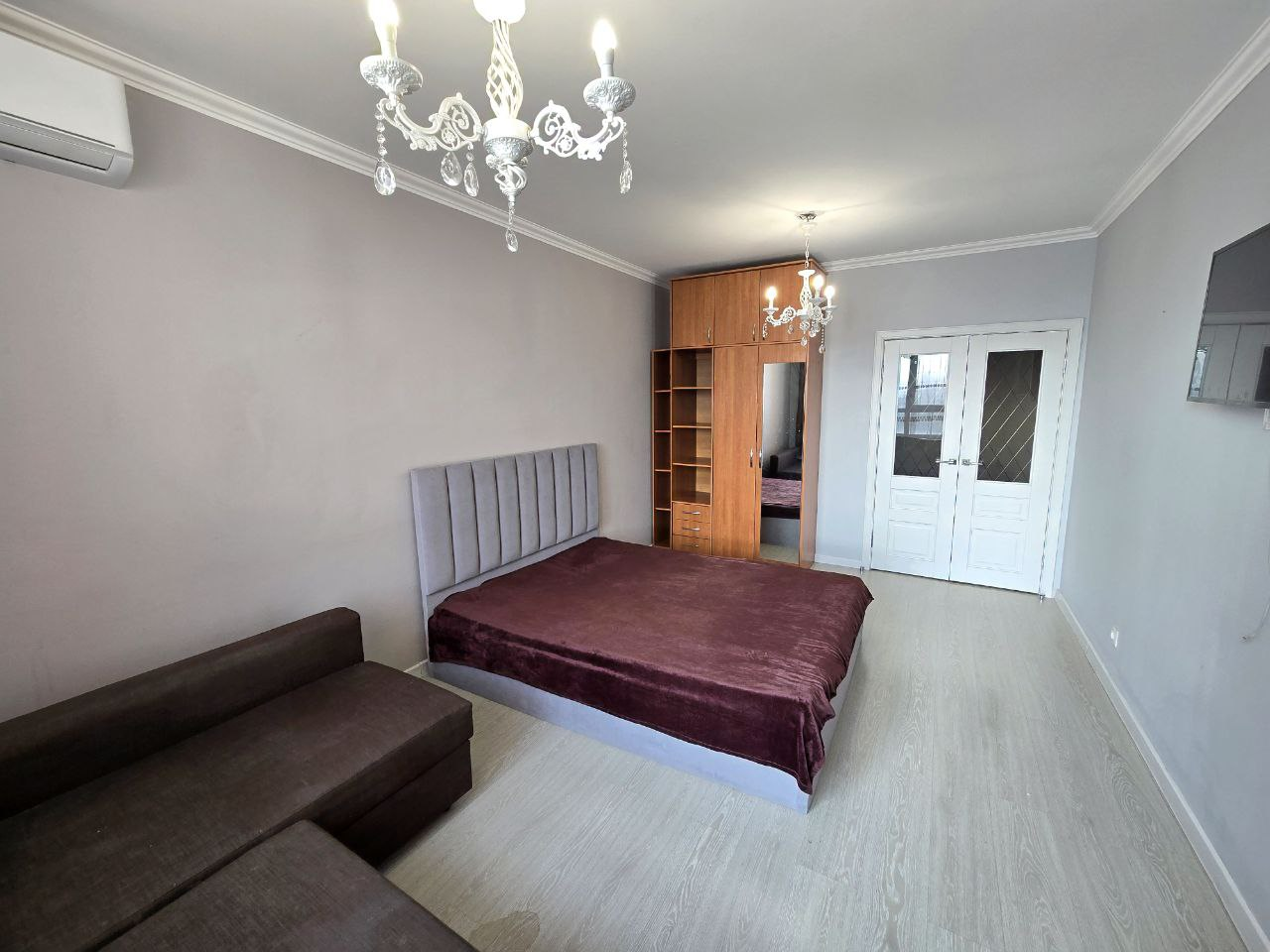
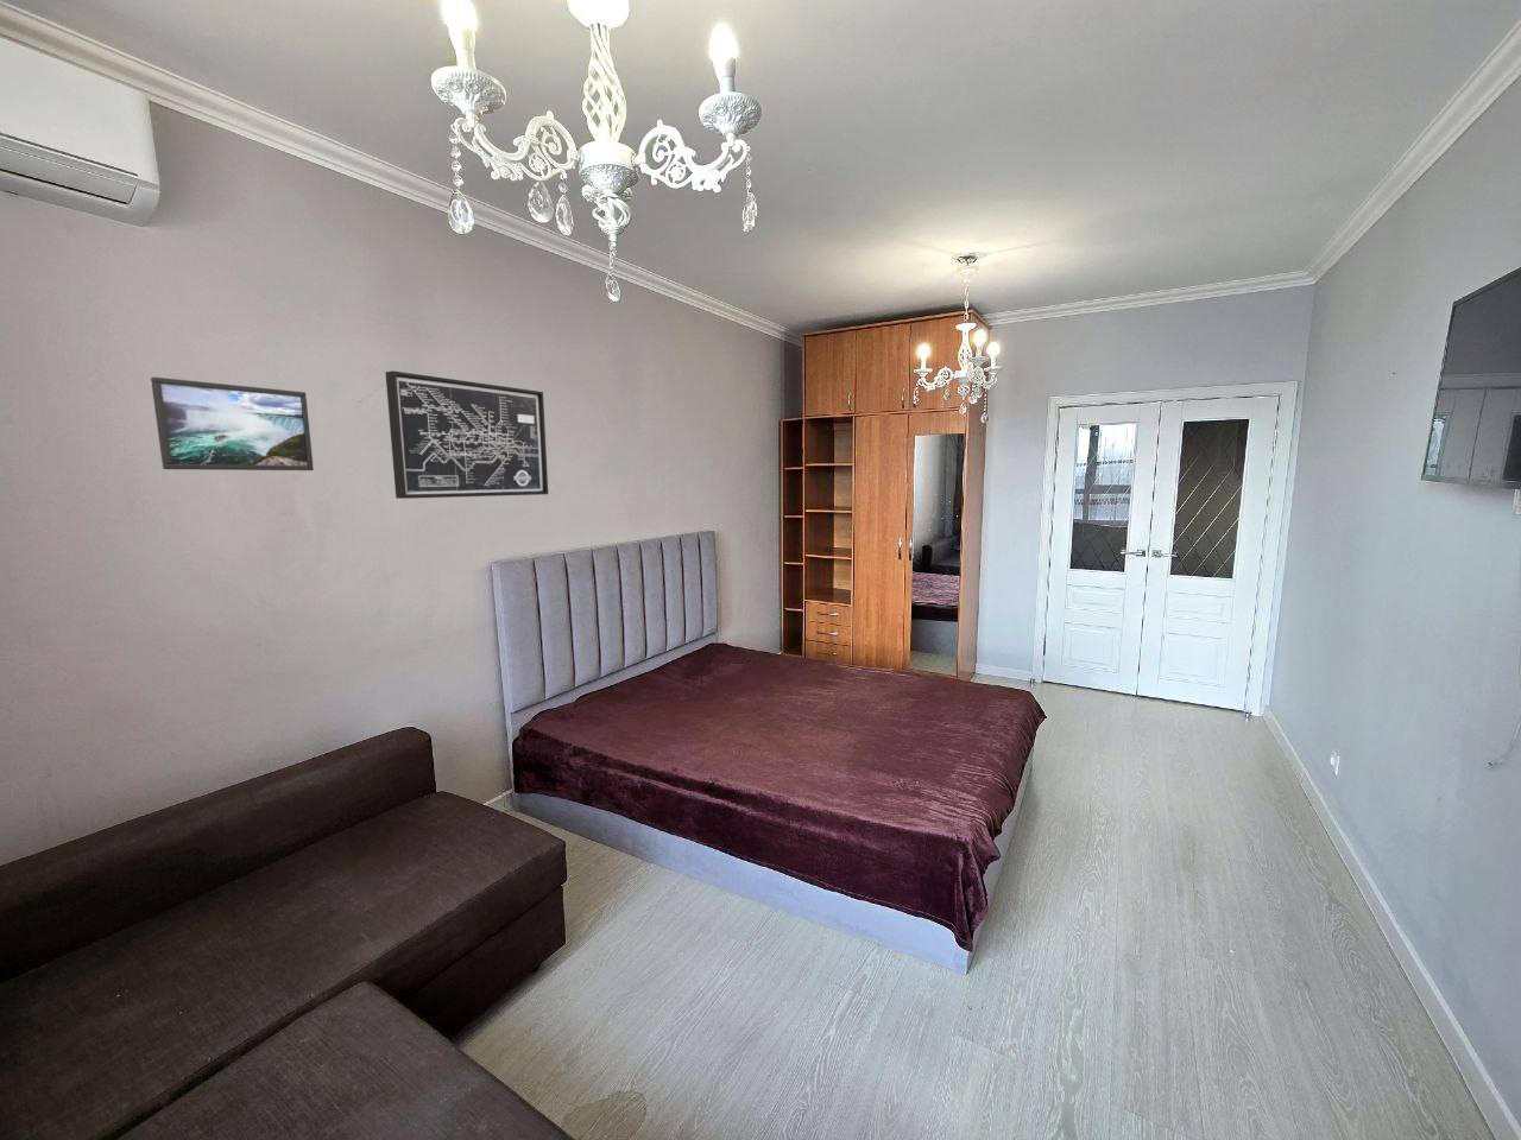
+ wall art [383,369,549,499]
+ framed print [150,376,315,472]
